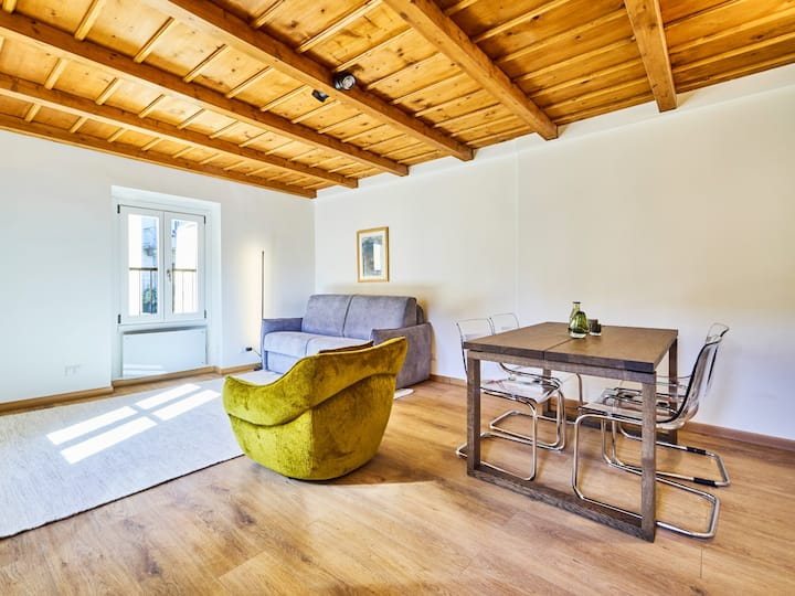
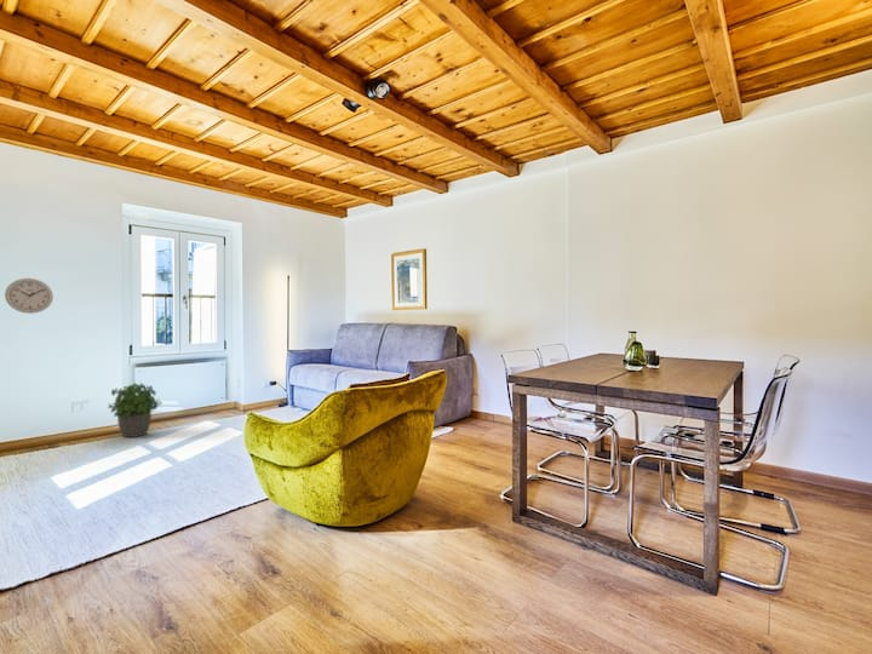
+ wall clock [4,277,54,315]
+ potted plant [107,382,164,438]
